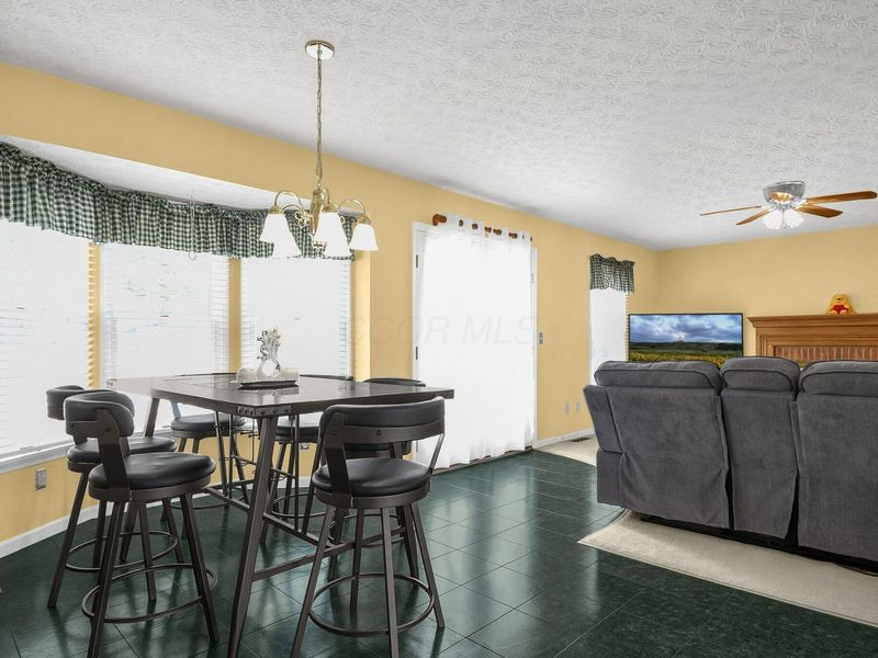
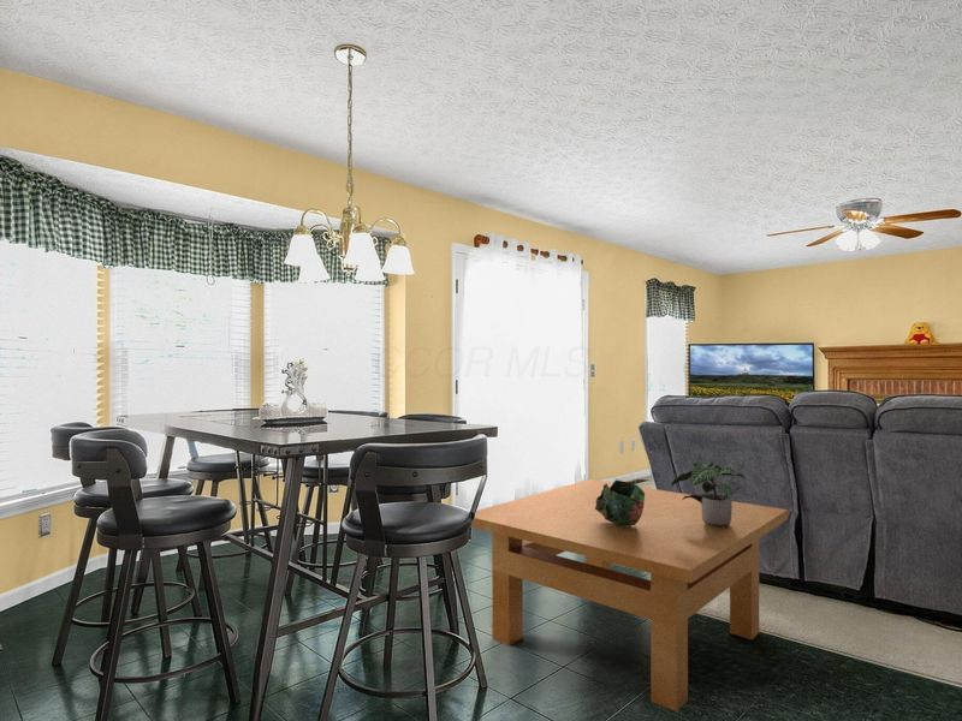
+ potted plant [670,461,748,528]
+ table [470,478,789,713]
+ decorative bowl [595,479,645,526]
